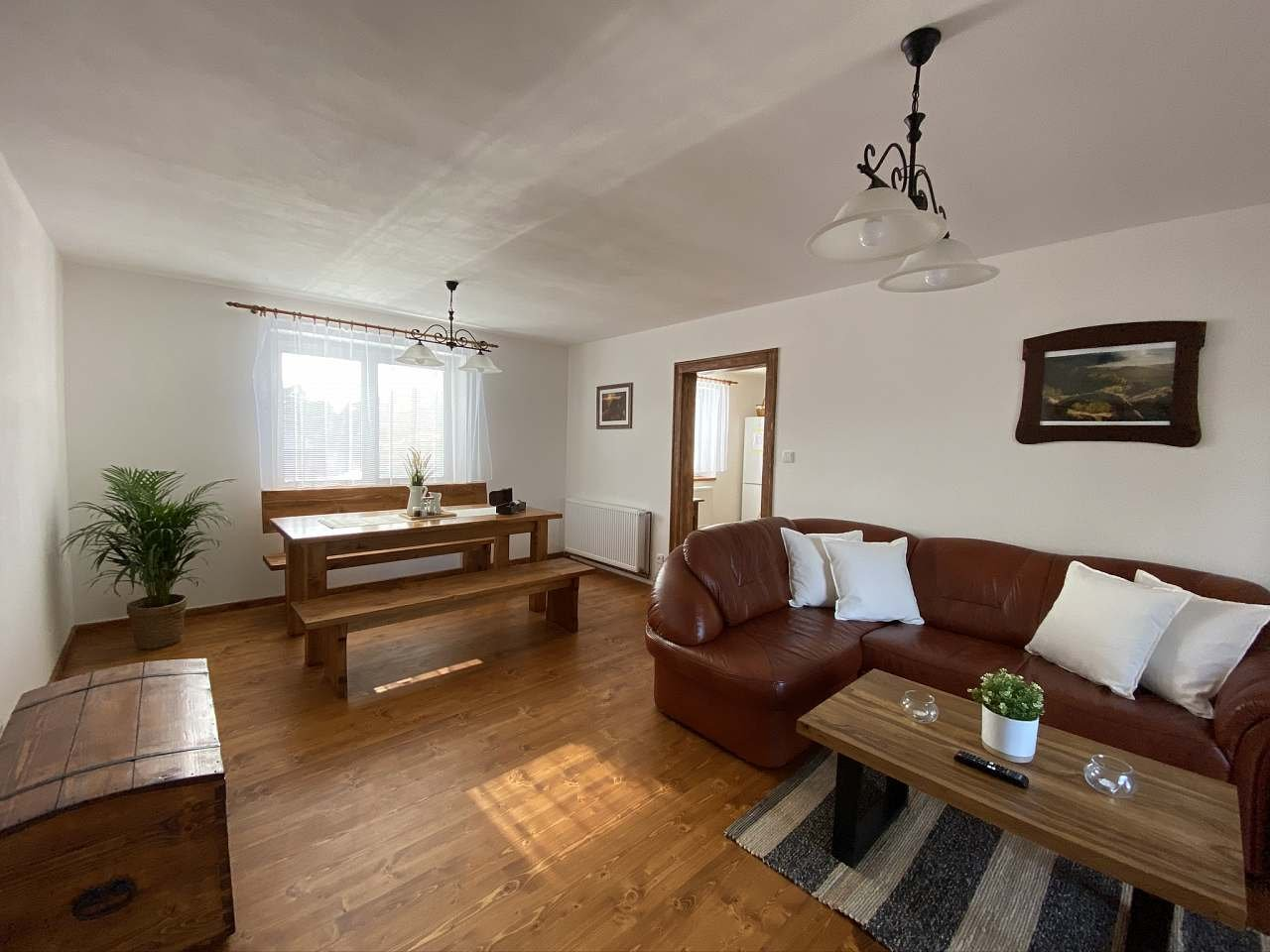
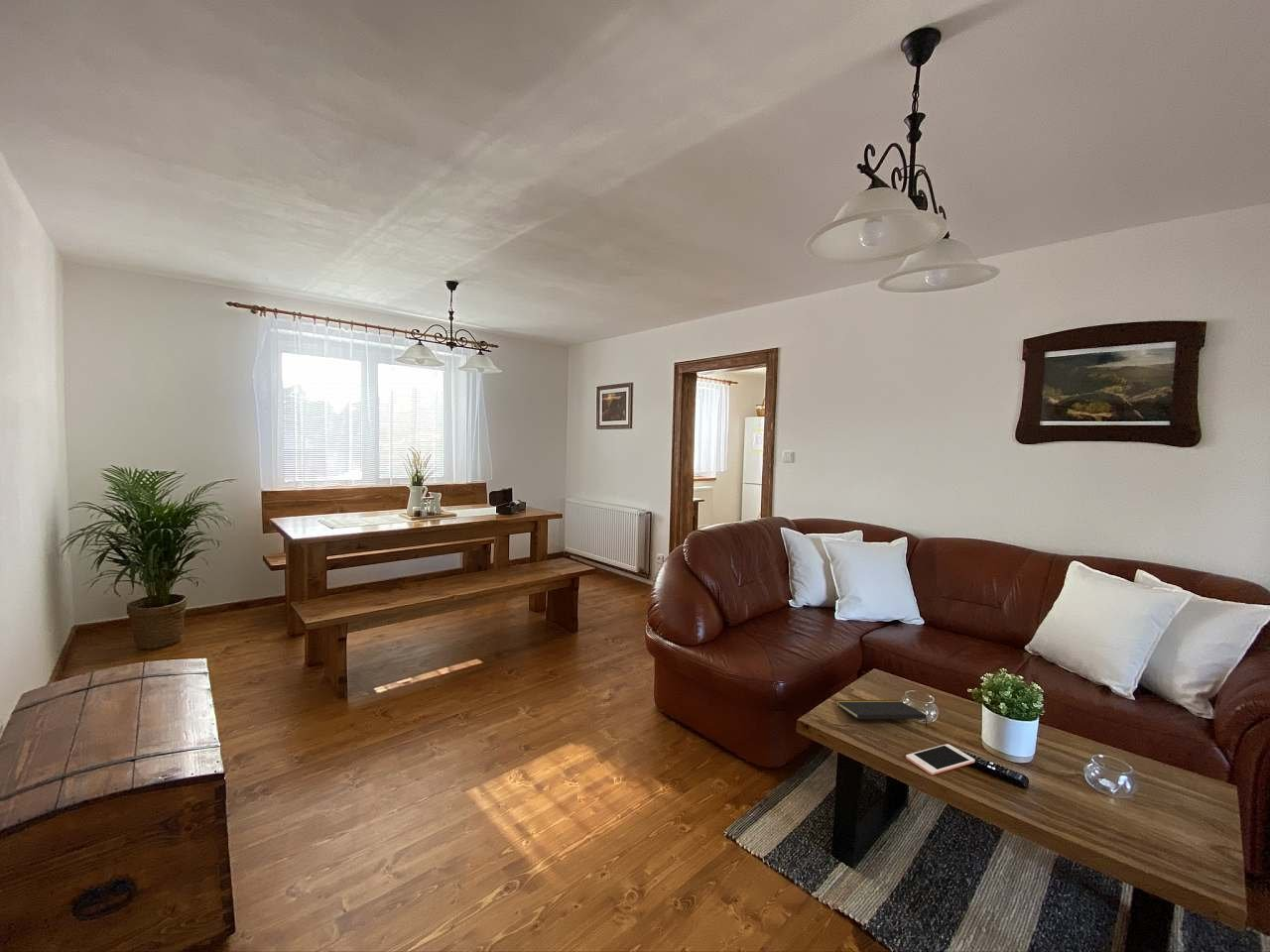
+ cell phone [905,743,976,775]
+ notepad [834,699,928,729]
